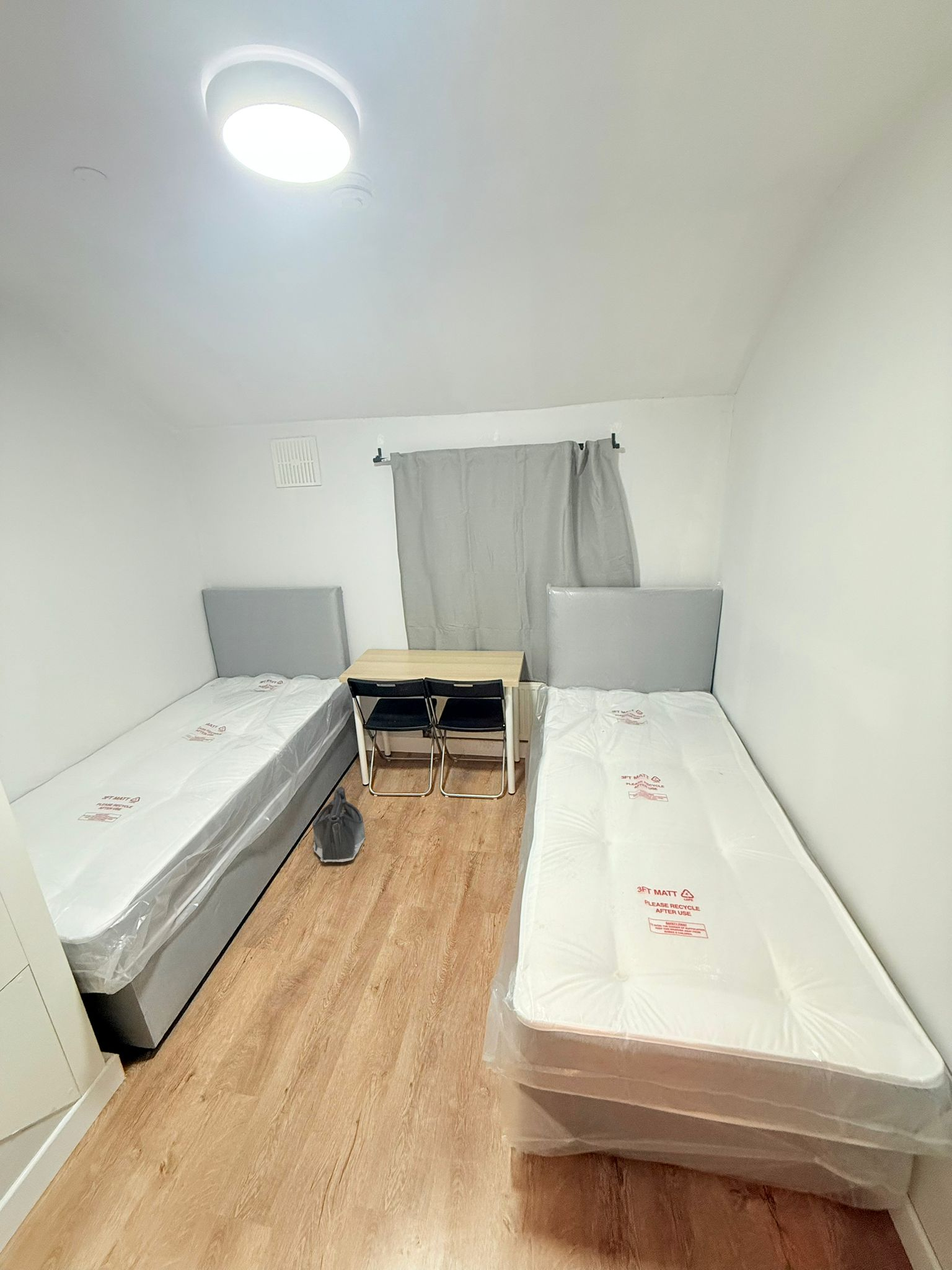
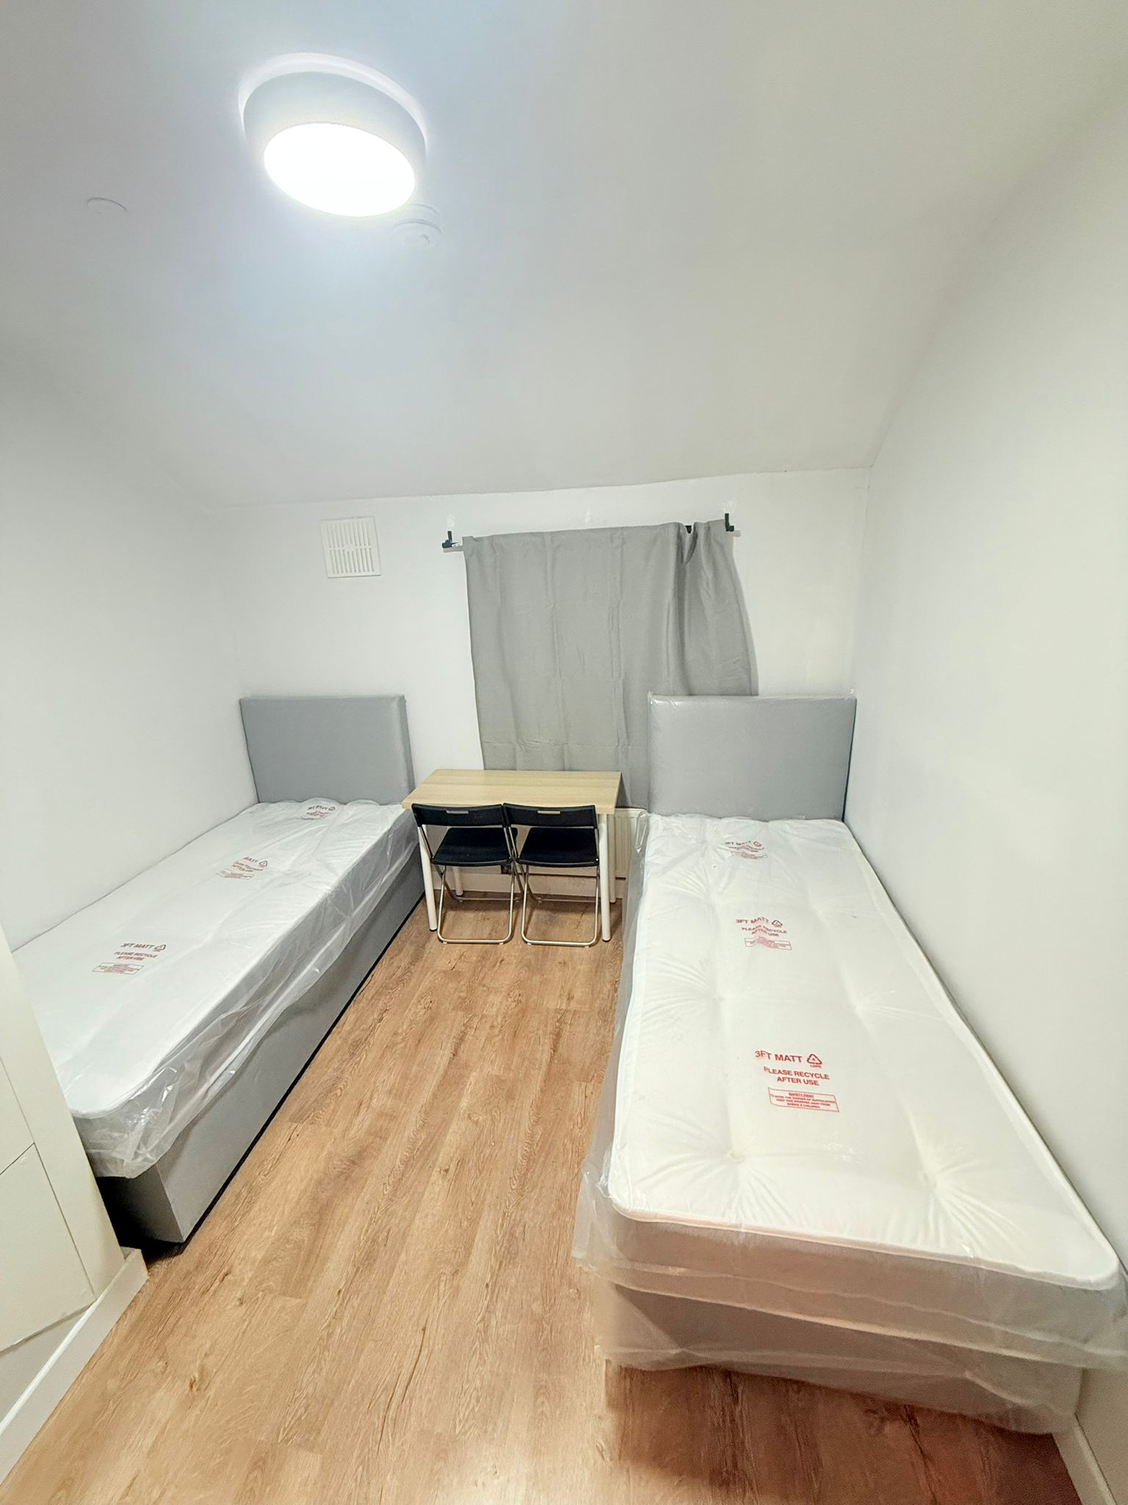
- saddlebag [312,786,366,863]
